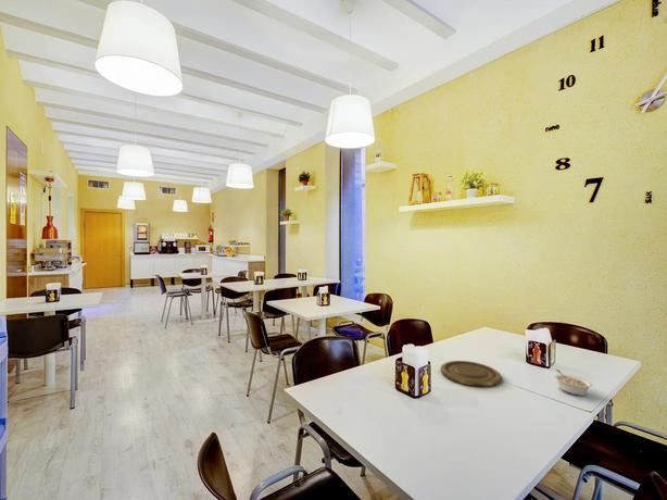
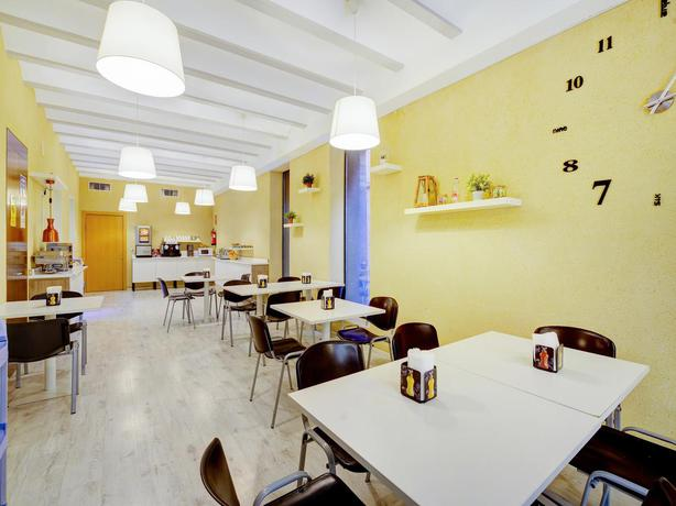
- plate [440,360,502,387]
- legume [553,368,593,397]
